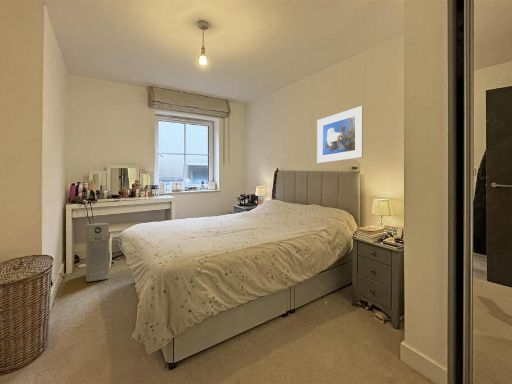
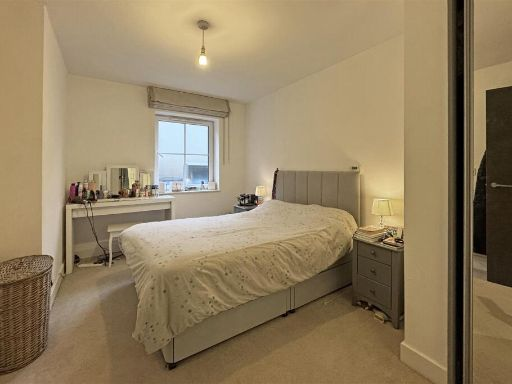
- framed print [316,105,364,164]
- air purifier [85,222,110,283]
